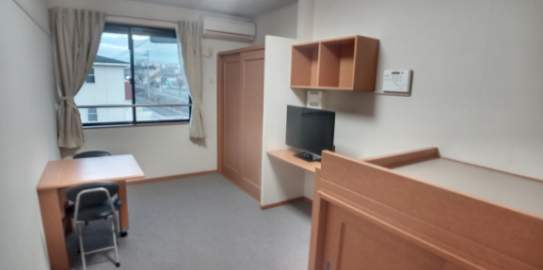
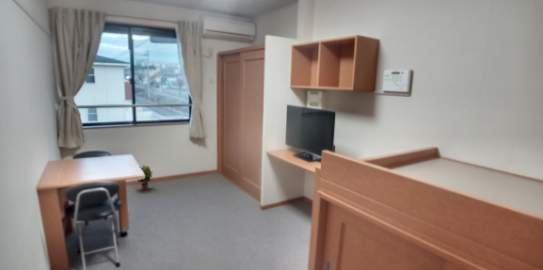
+ potted plant [136,164,154,191]
